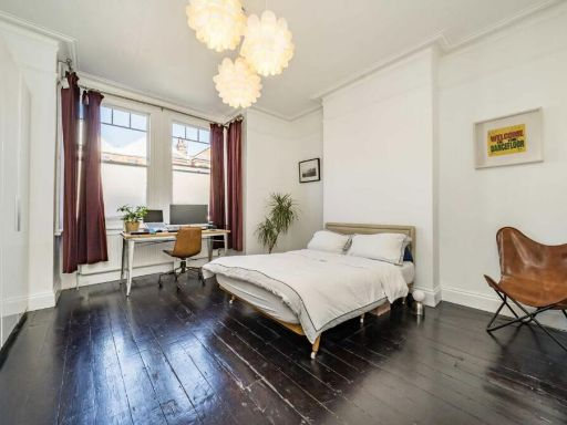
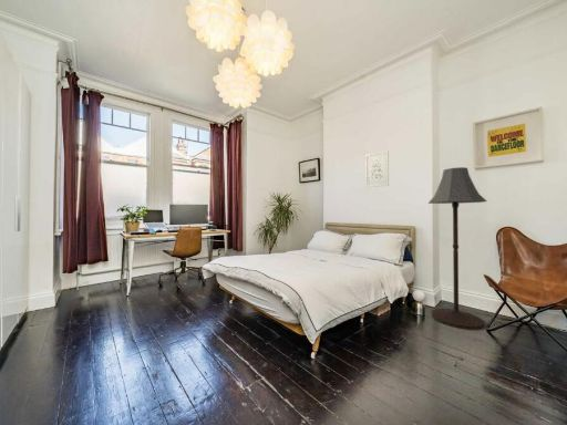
+ floor lamp [427,166,488,331]
+ wall art [364,149,390,188]
